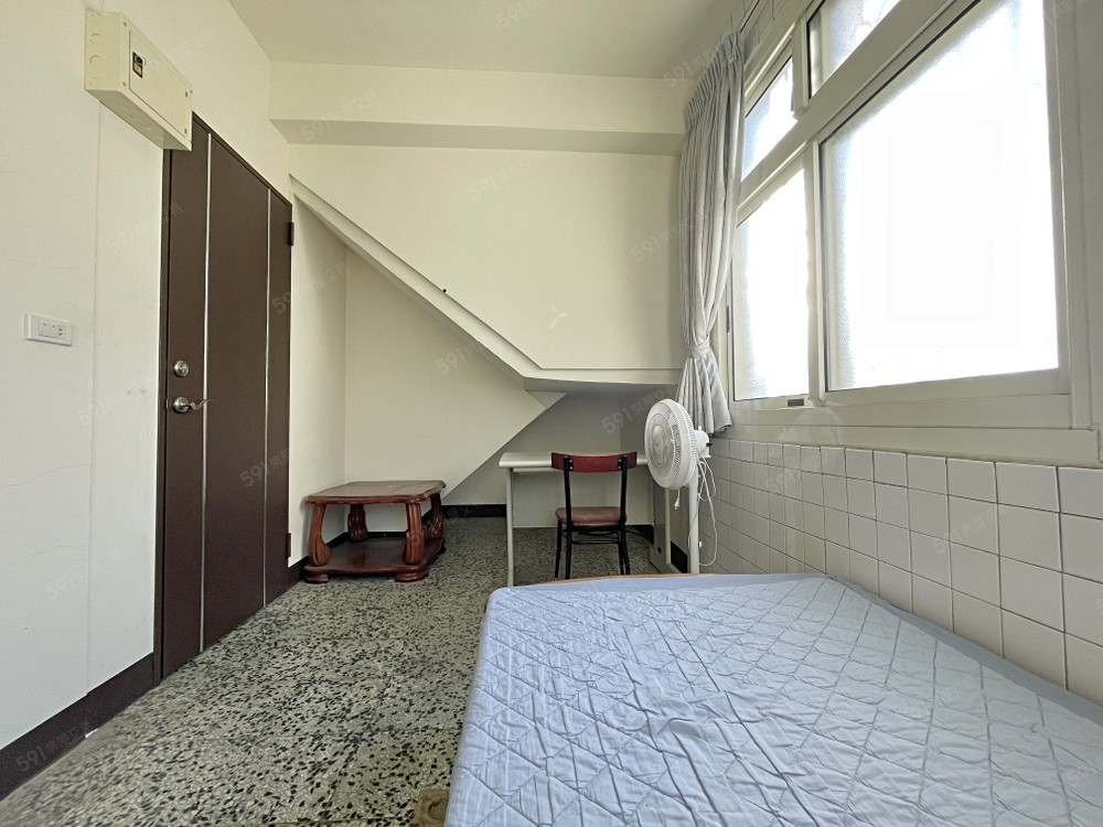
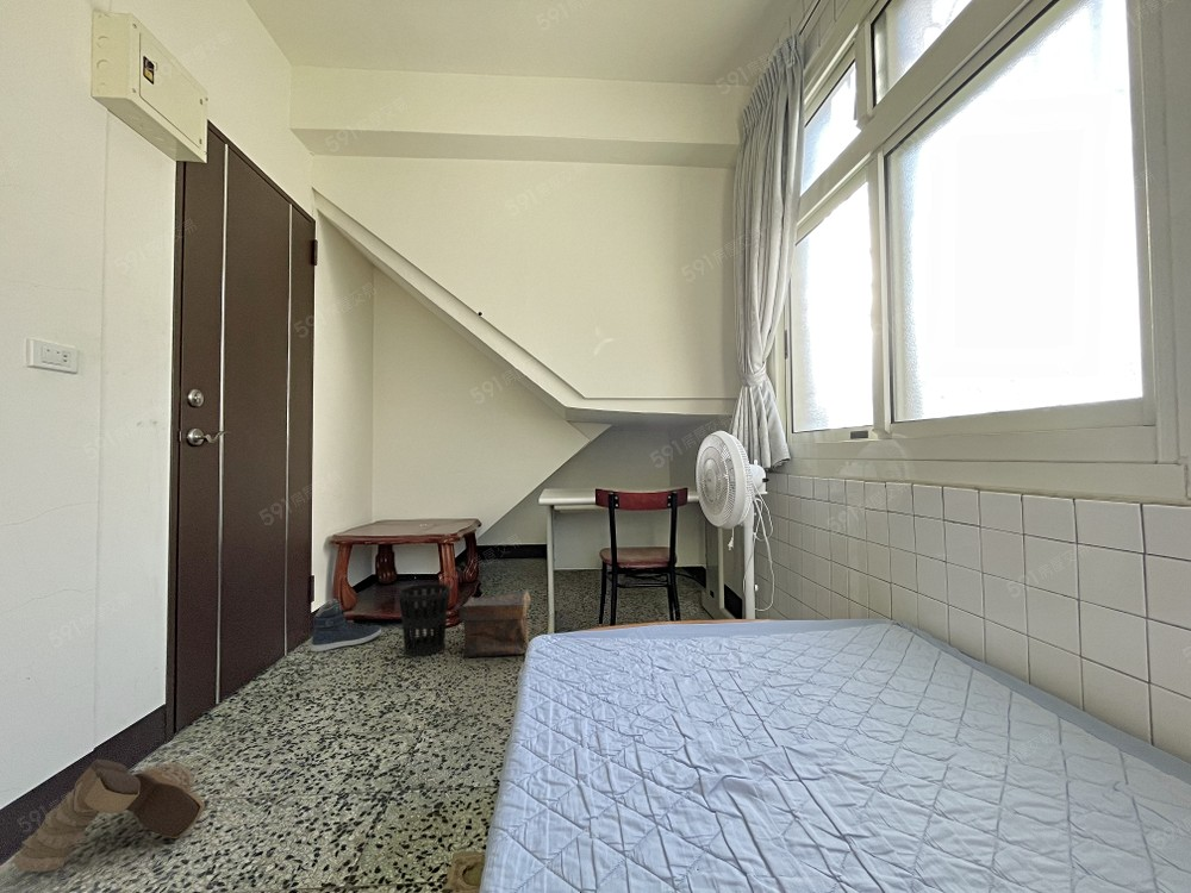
+ boots [12,758,206,873]
+ wastebasket [398,582,451,657]
+ pouch [459,588,532,658]
+ sneaker [310,598,382,654]
